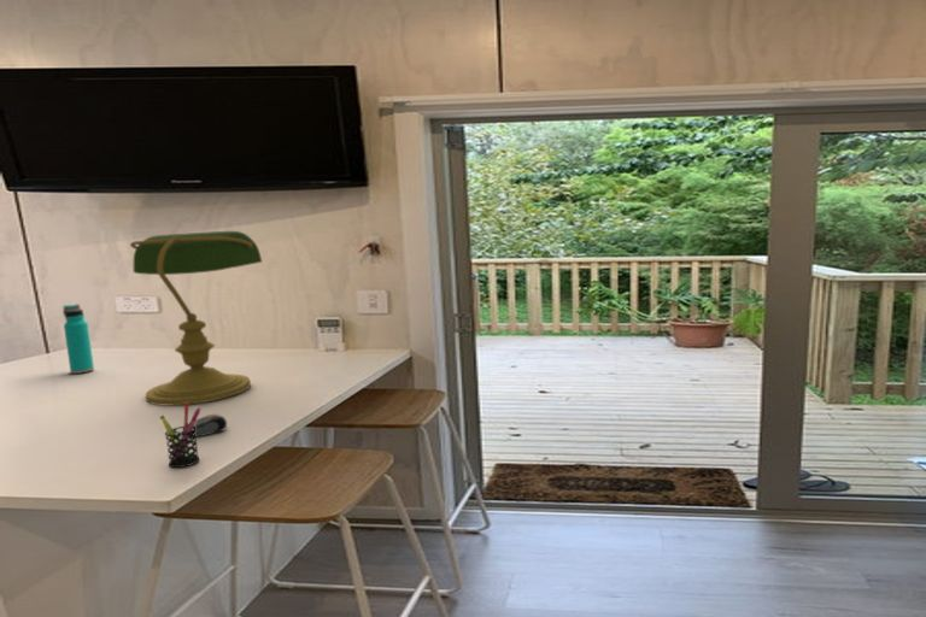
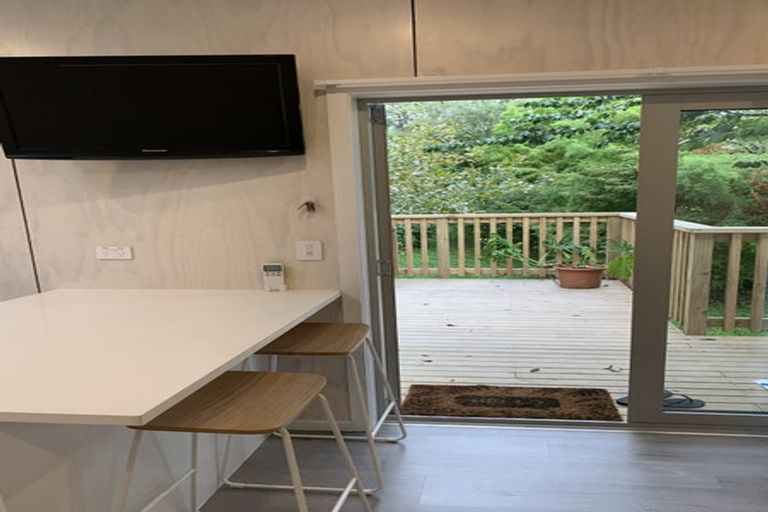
- computer mouse [181,413,228,437]
- pen holder [159,402,203,469]
- desk lamp [129,230,263,407]
- water bottle [61,304,95,375]
